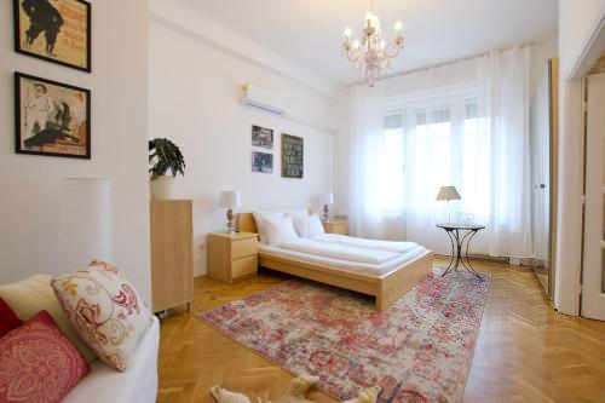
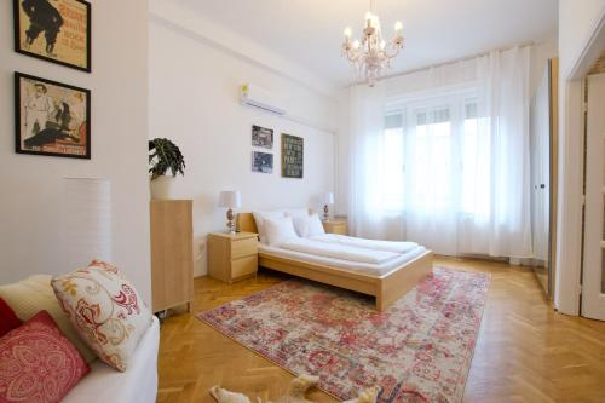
- side table [434,221,486,282]
- table lamp [434,185,463,223]
